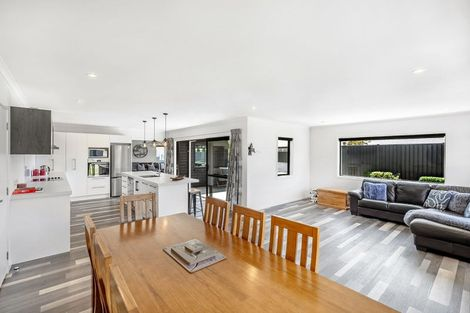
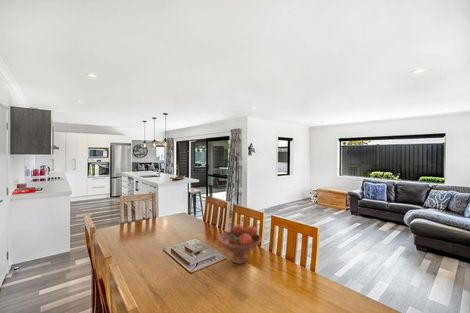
+ fruit bowl [217,223,262,265]
